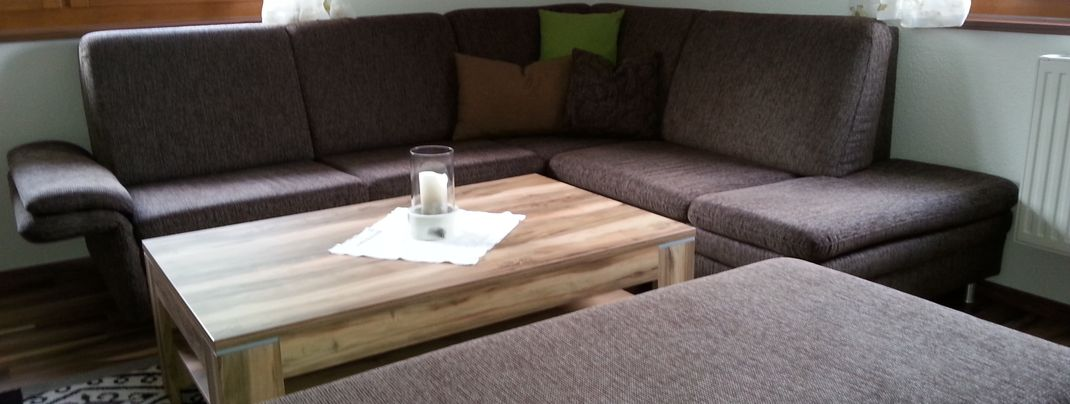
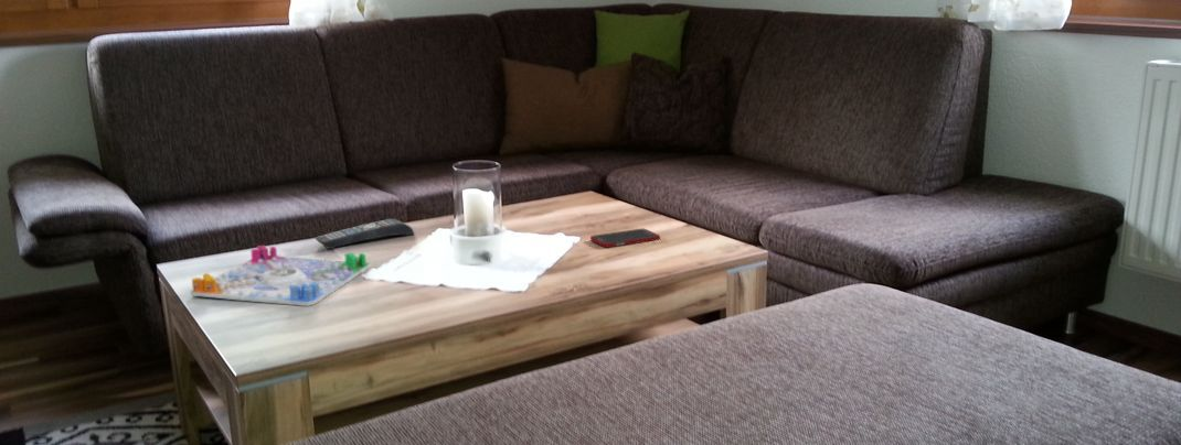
+ board game [190,245,371,307]
+ remote control [315,218,415,250]
+ cell phone [589,228,661,249]
